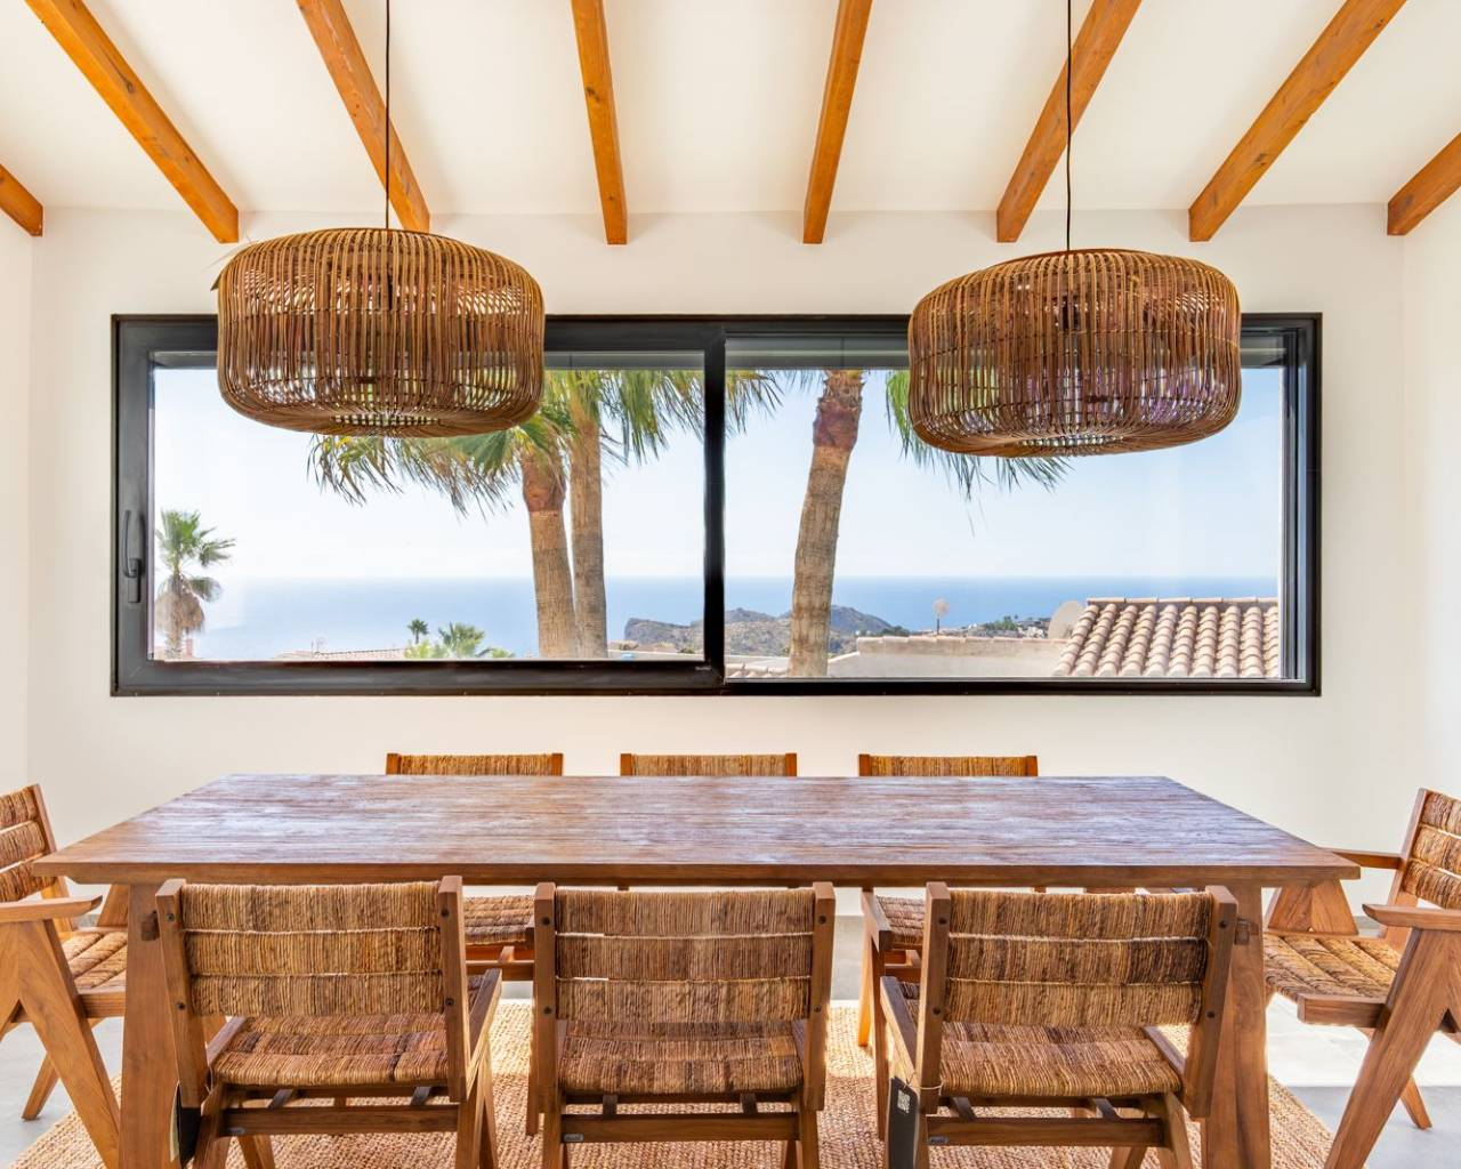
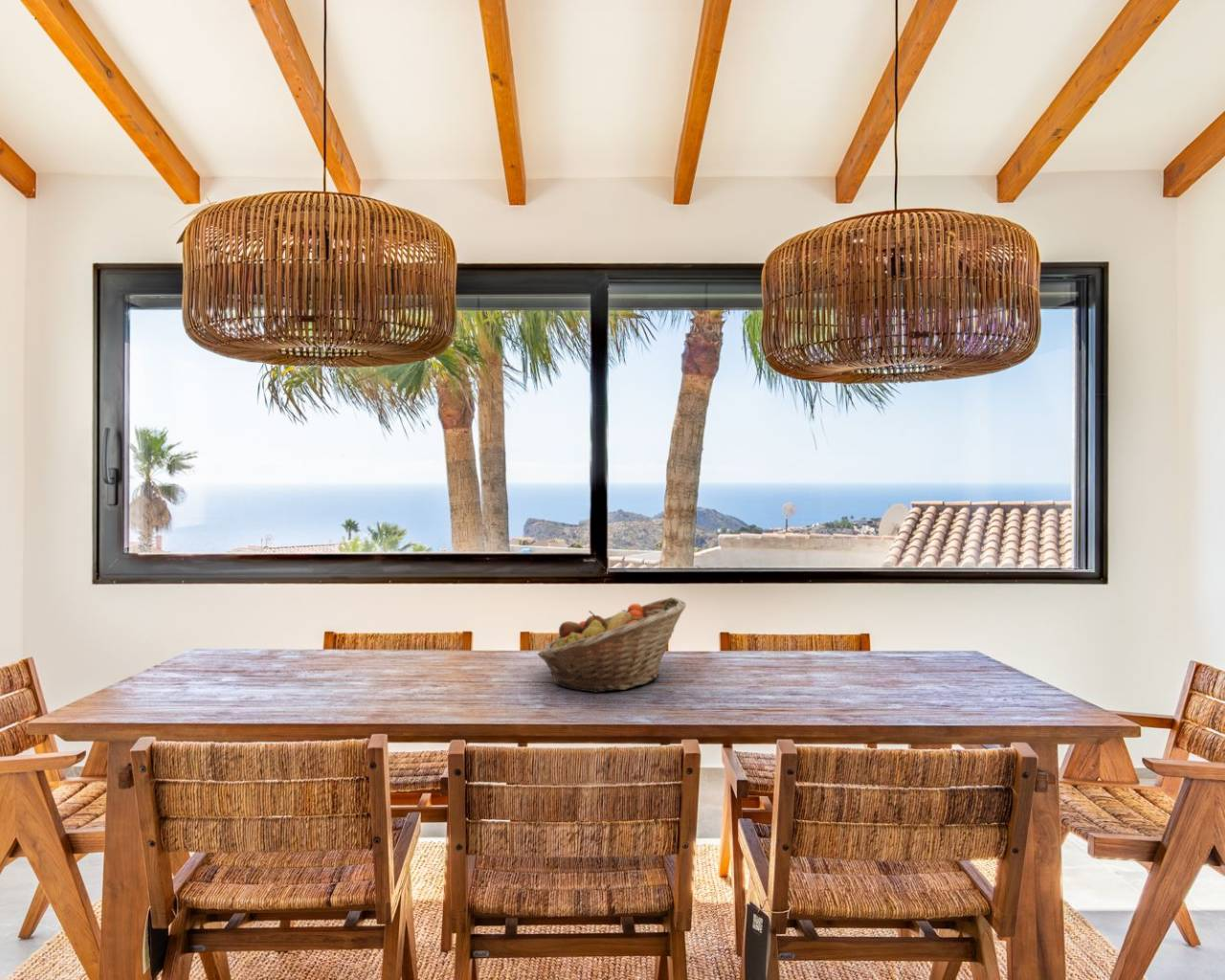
+ fruit basket [537,596,687,694]
